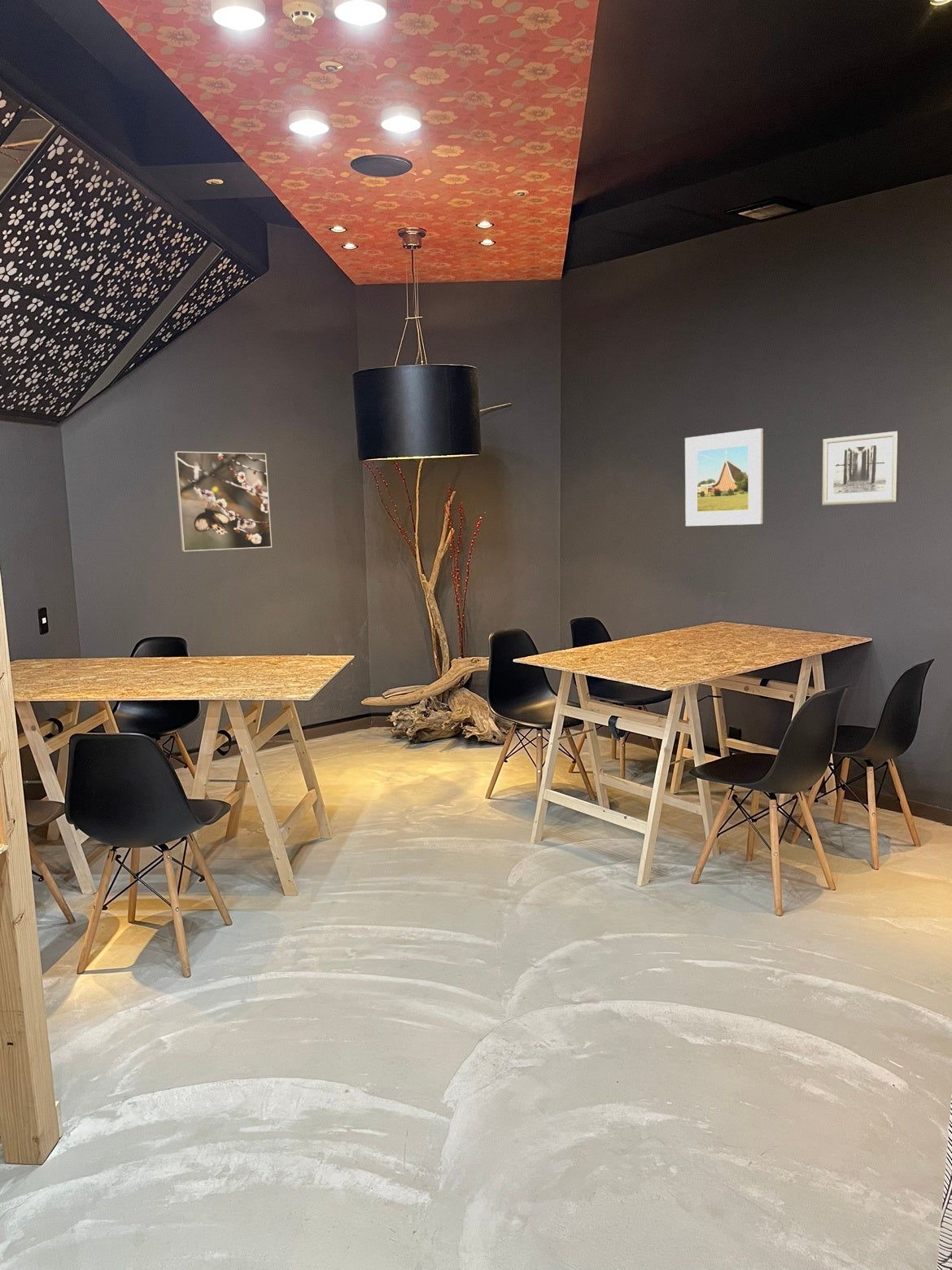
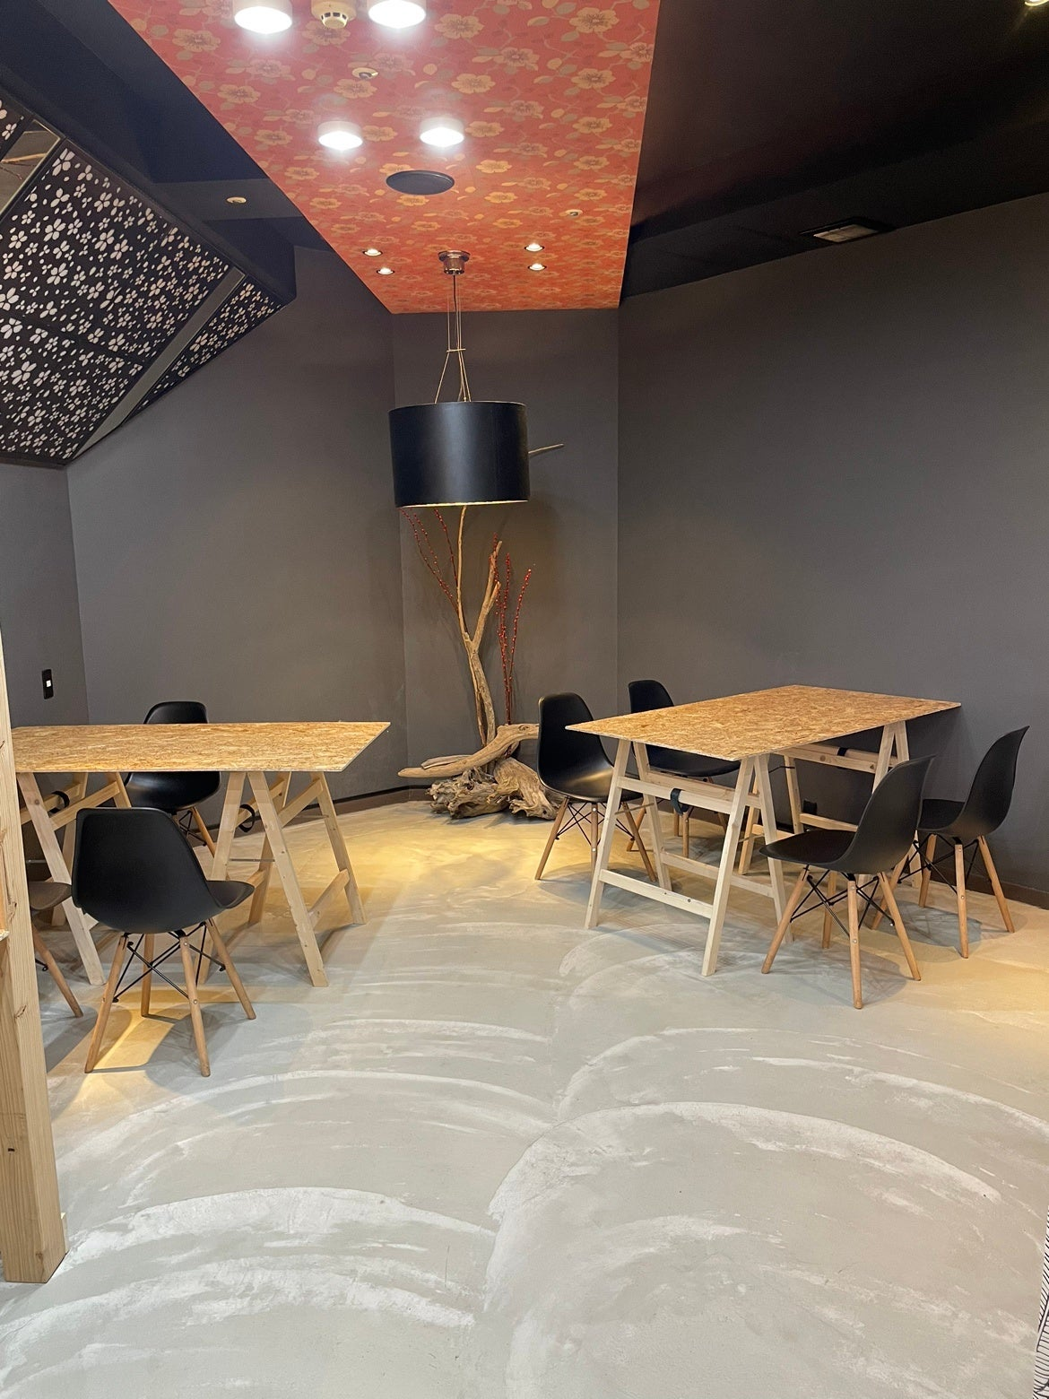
- wall art [822,431,901,506]
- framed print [684,427,764,527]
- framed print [173,451,273,552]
